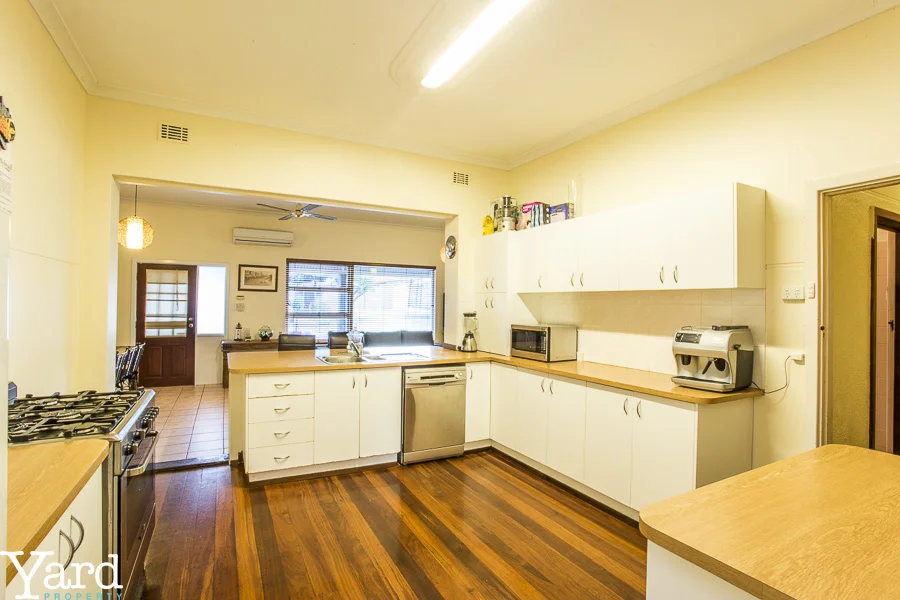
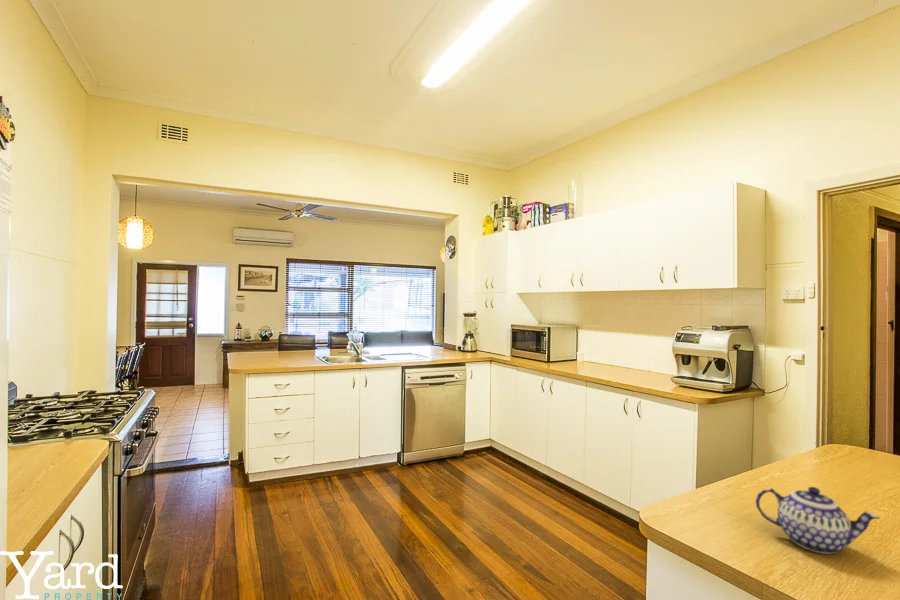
+ teapot [755,486,881,555]
